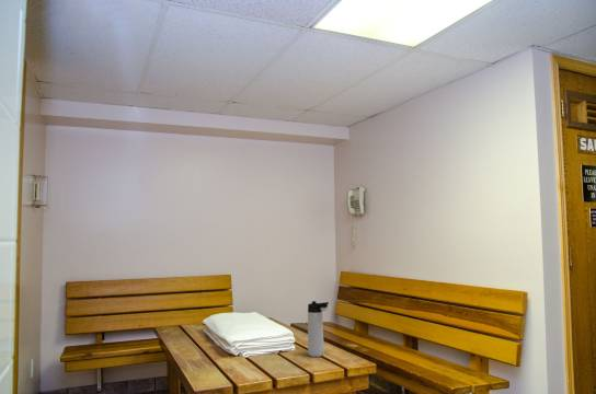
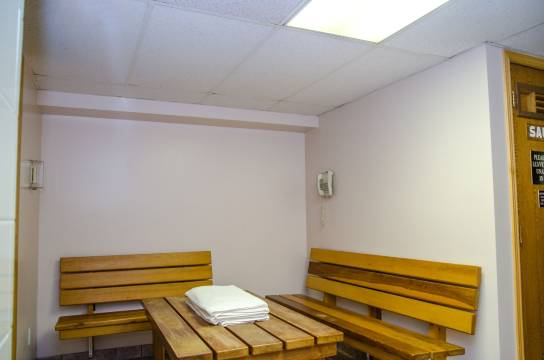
- thermos bottle [307,300,330,358]
